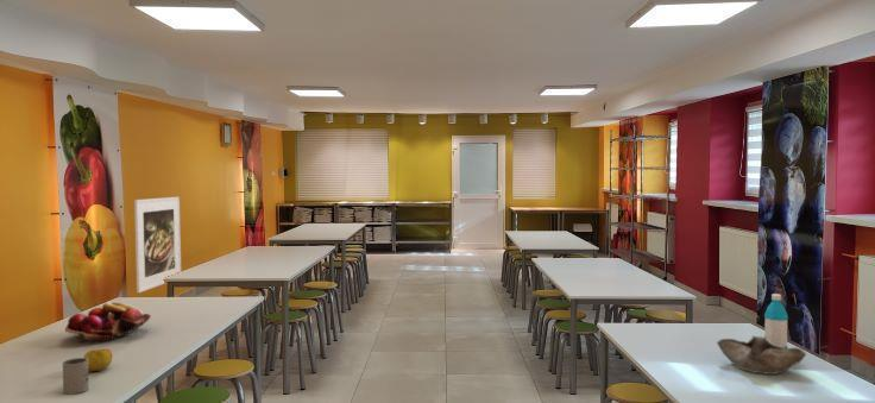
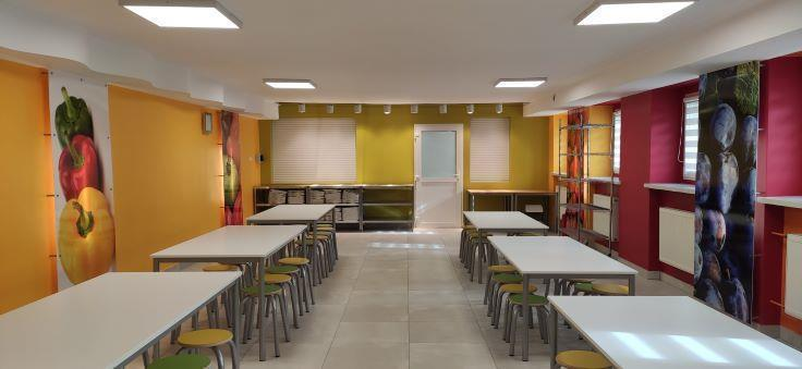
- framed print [133,196,182,294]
- apple [83,348,114,372]
- mug [62,357,90,395]
- fruit basket [64,301,152,344]
- water bottle [763,292,789,348]
- bowl [716,335,807,376]
